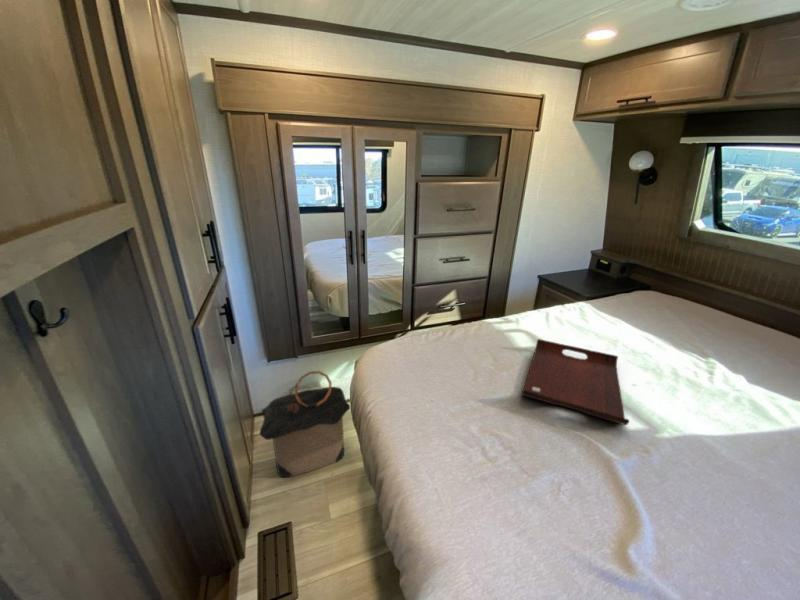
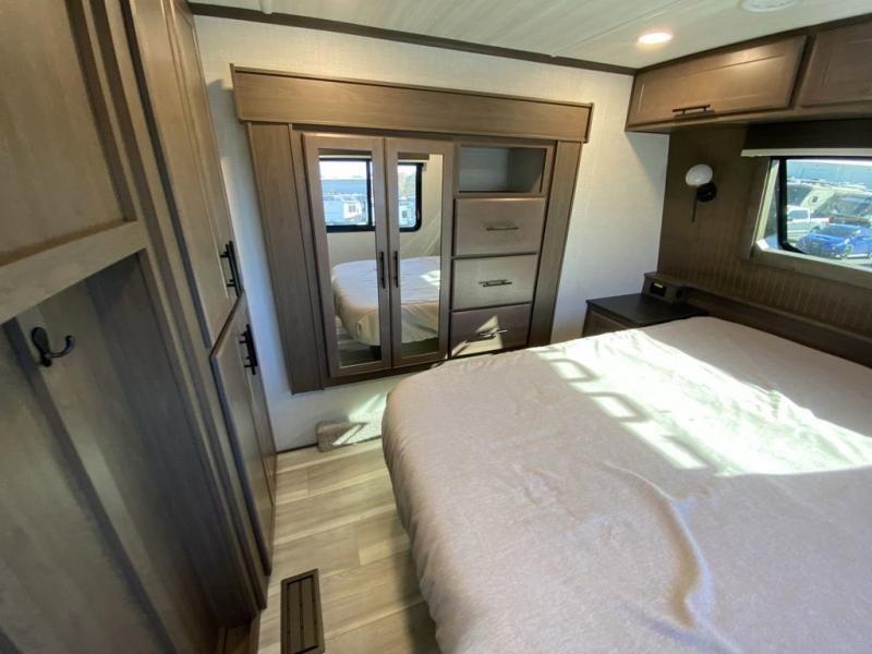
- laundry hamper [259,370,351,478]
- serving tray [521,338,630,426]
